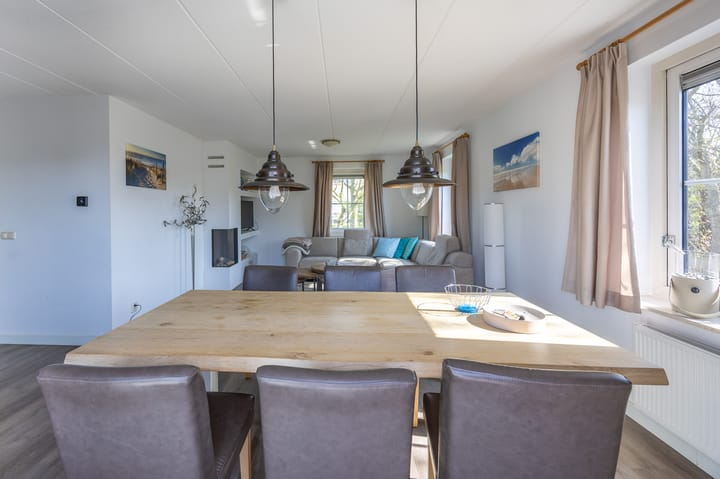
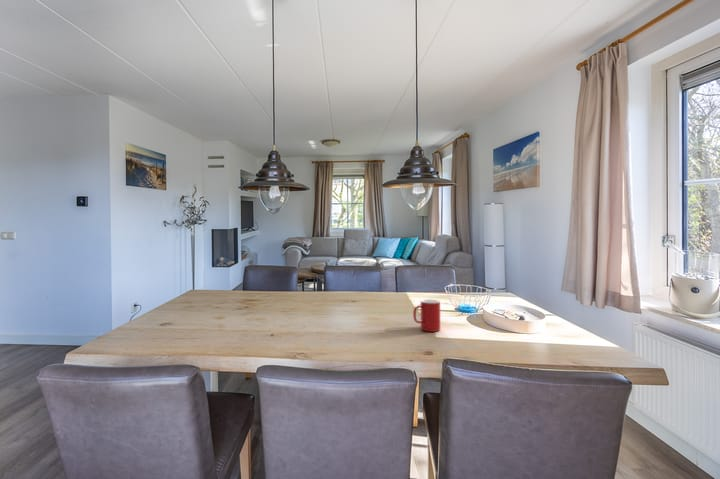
+ cup [412,298,441,333]
